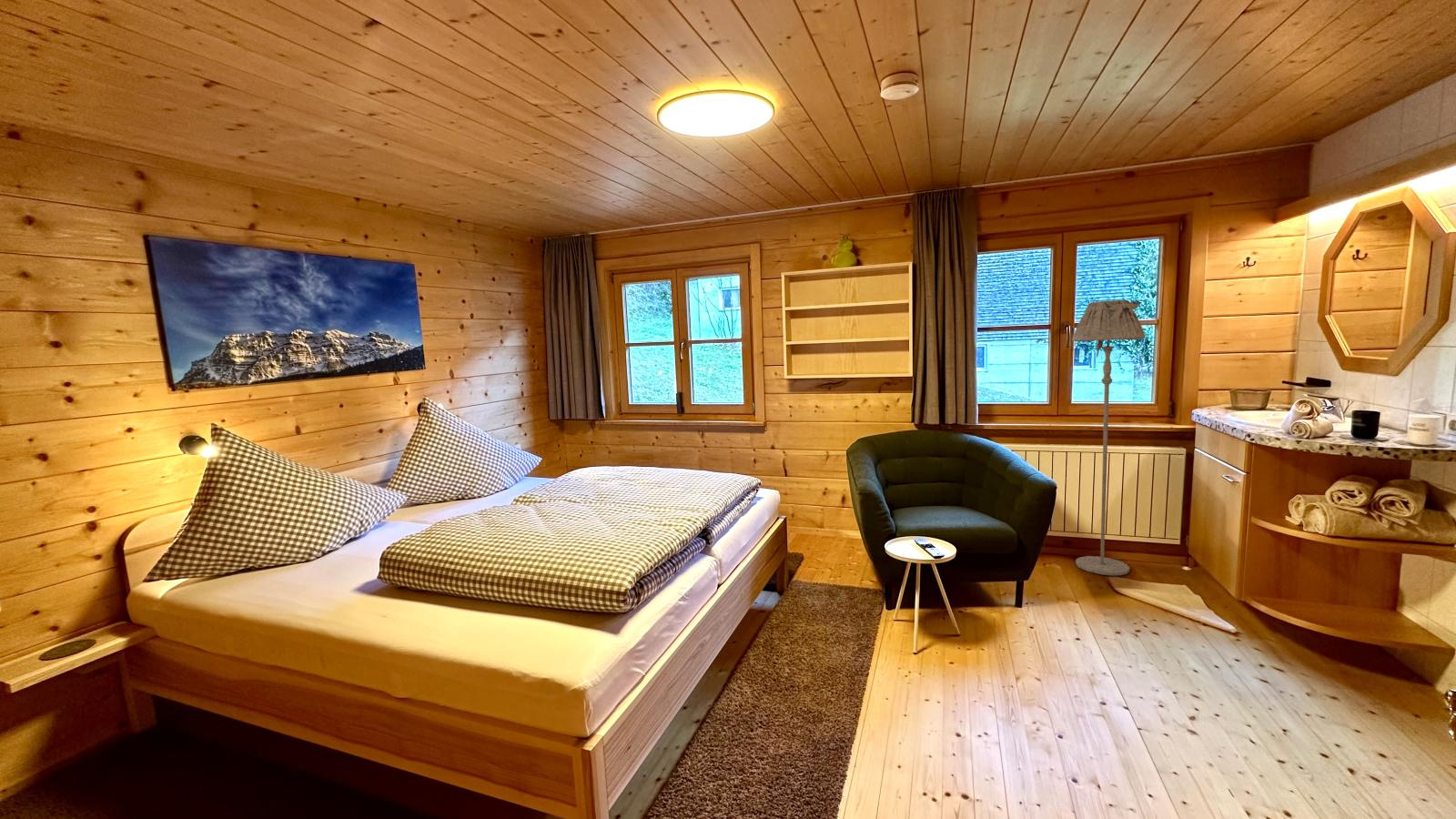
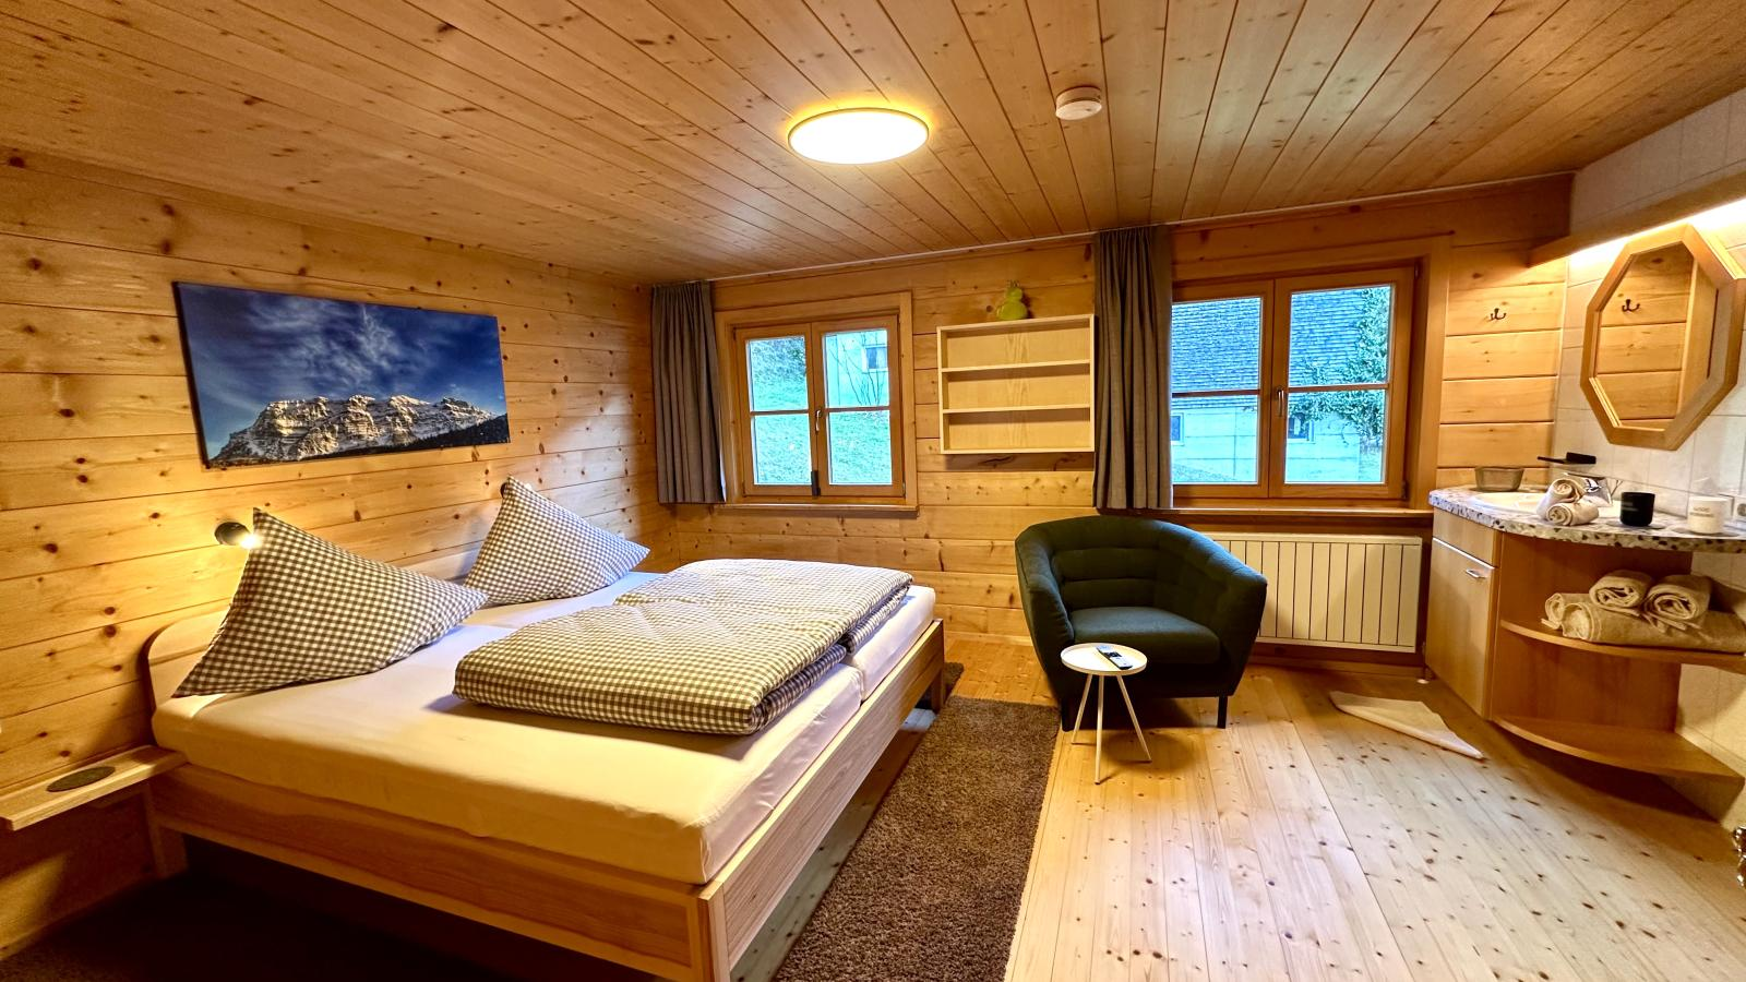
- floor lamp [1071,299,1147,577]
